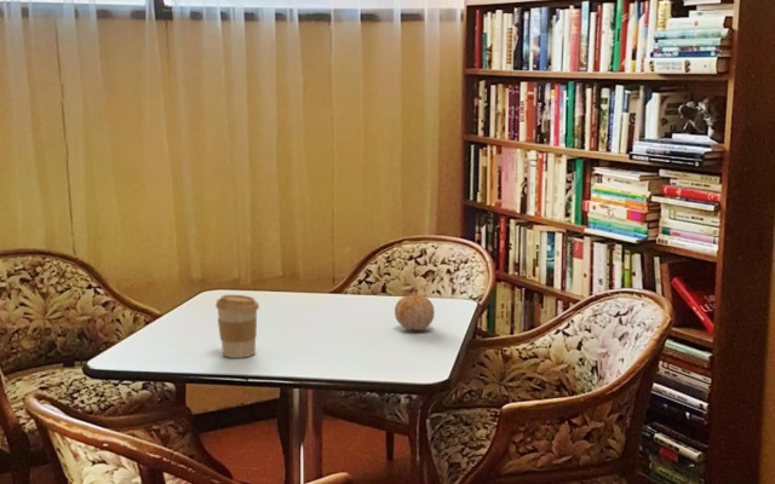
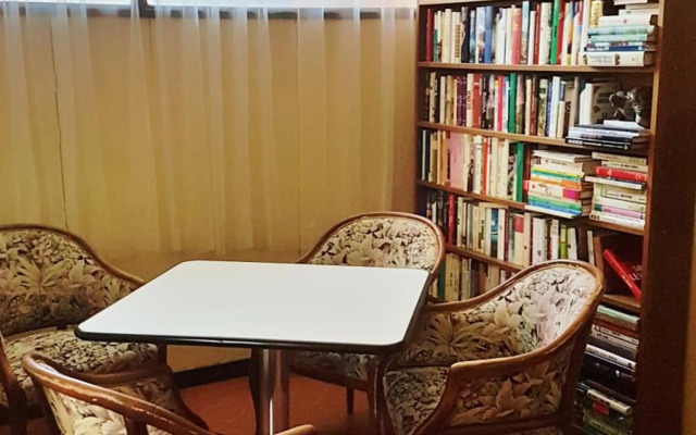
- fruit [394,294,436,332]
- coffee cup [214,294,260,359]
